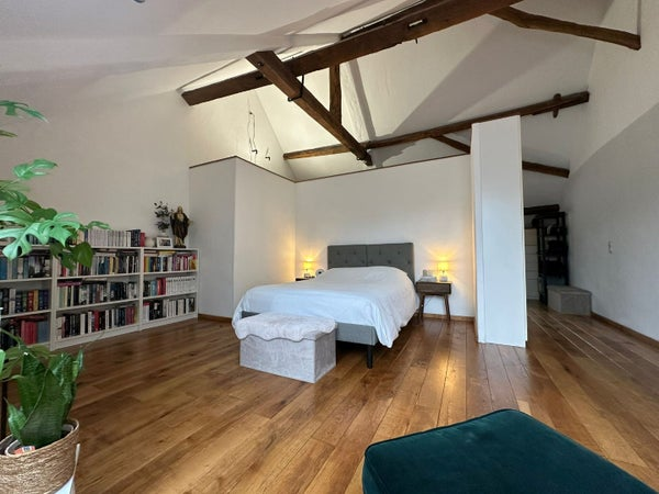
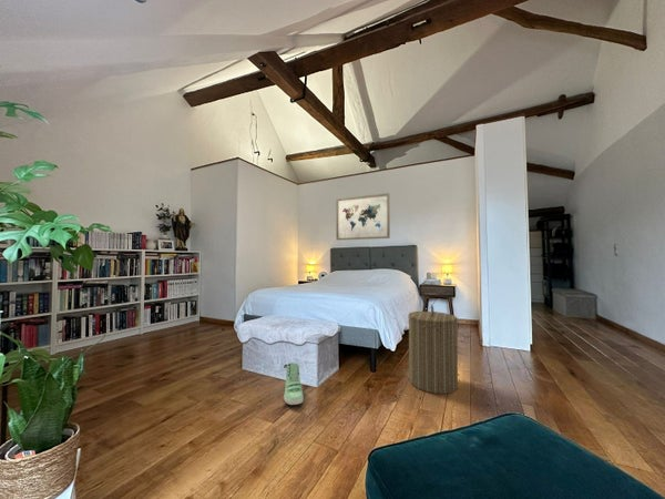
+ laundry hamper [407,304,459,395]
+ sneaker [283,361,305,406]
+ wall art [335,192,391,241]
